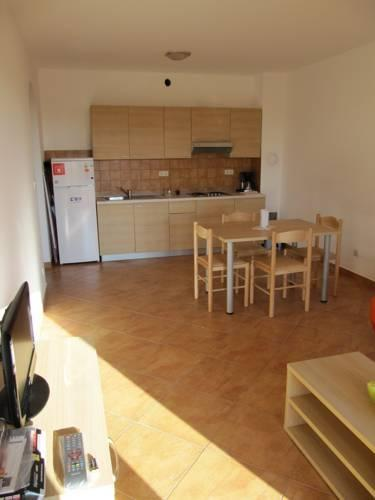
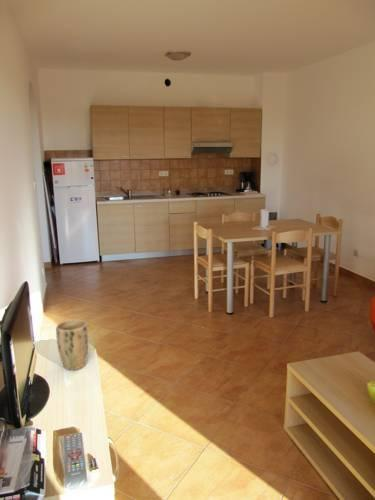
+ plant pot [55,319,89,371]
